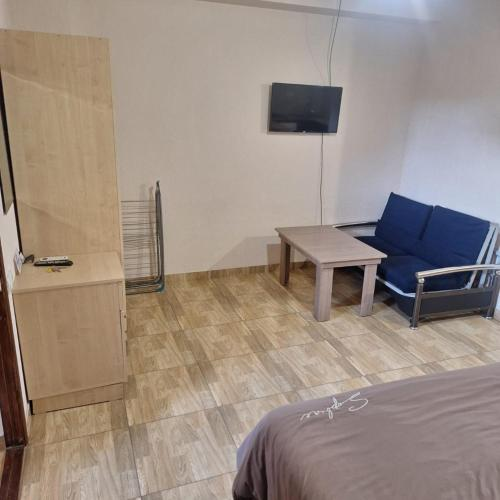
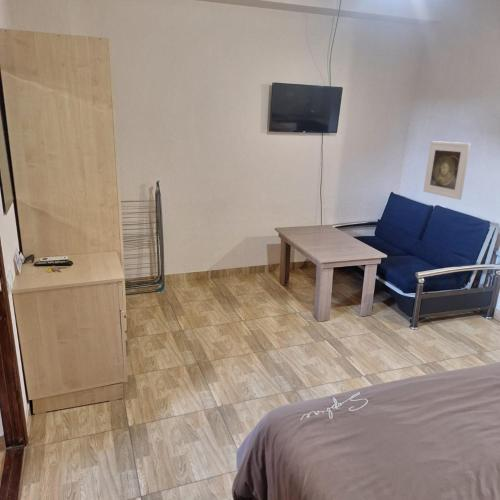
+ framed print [423,140,471,201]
